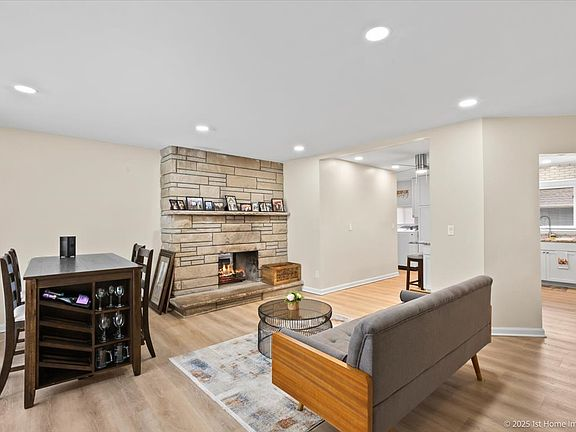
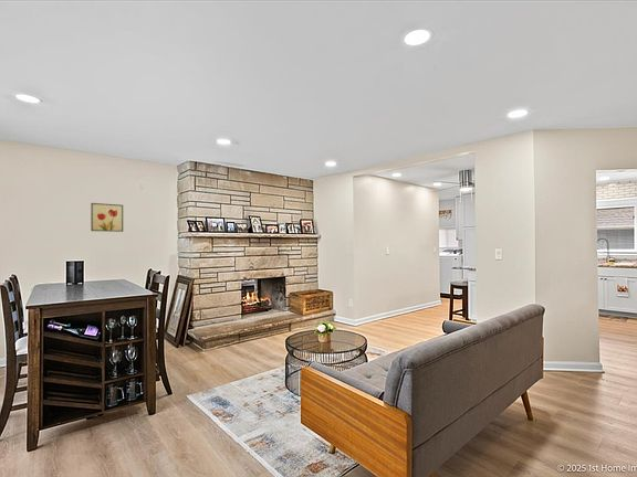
+ wall art [90,202,124,233]
